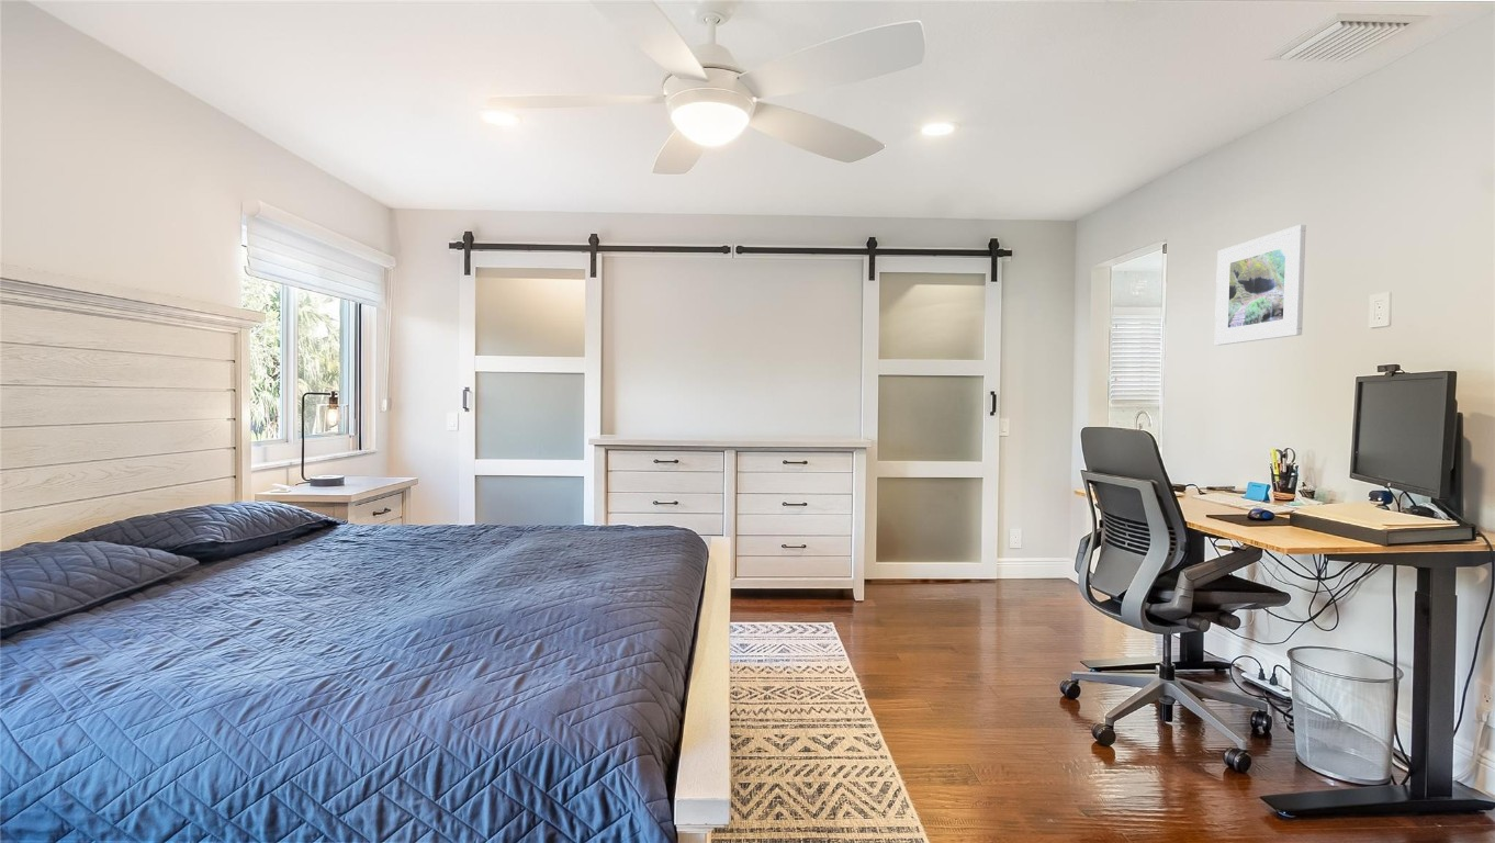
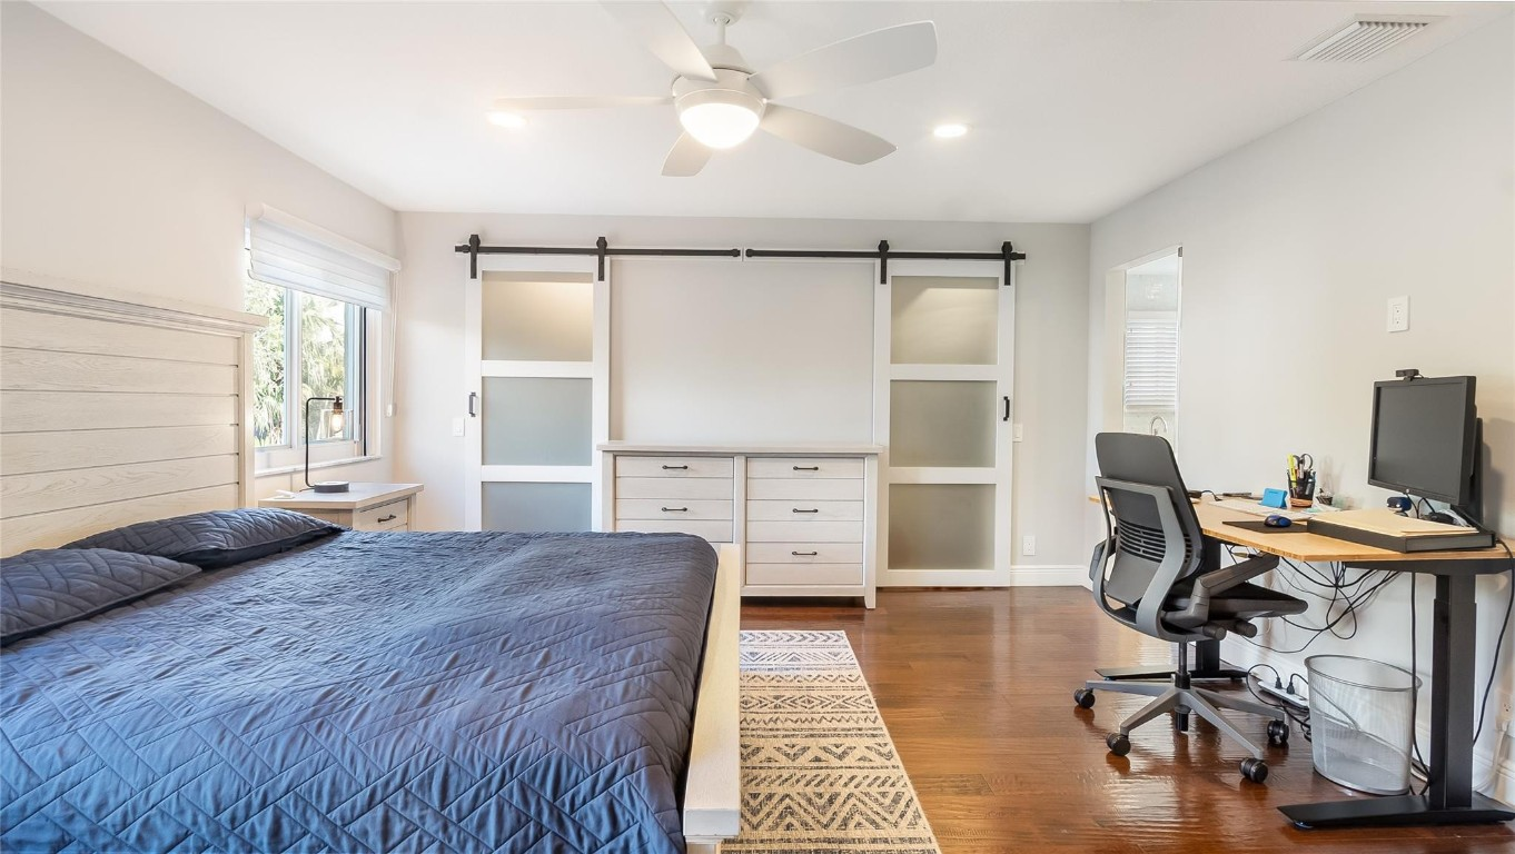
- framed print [1214,224,1307,347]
